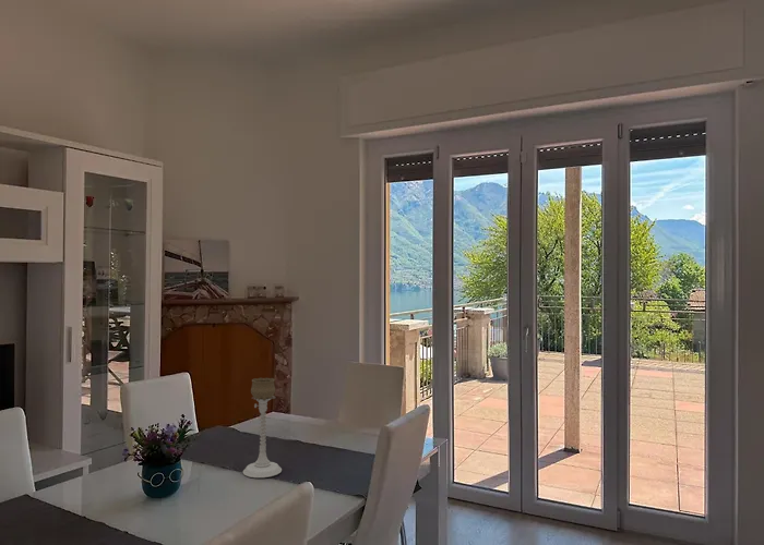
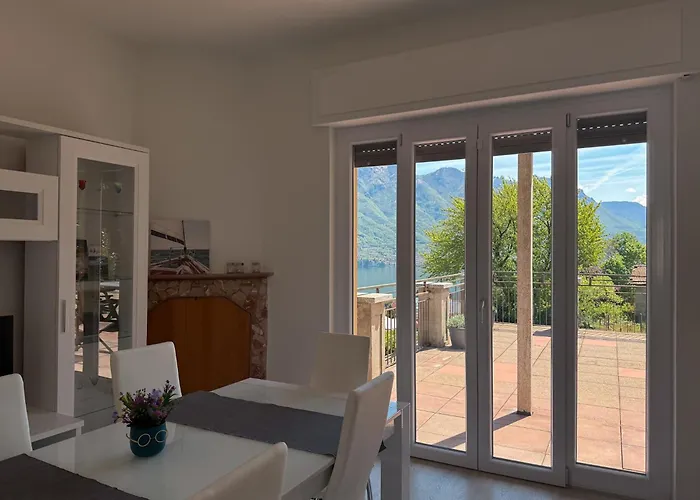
- candle holder [242,377,283,479]
